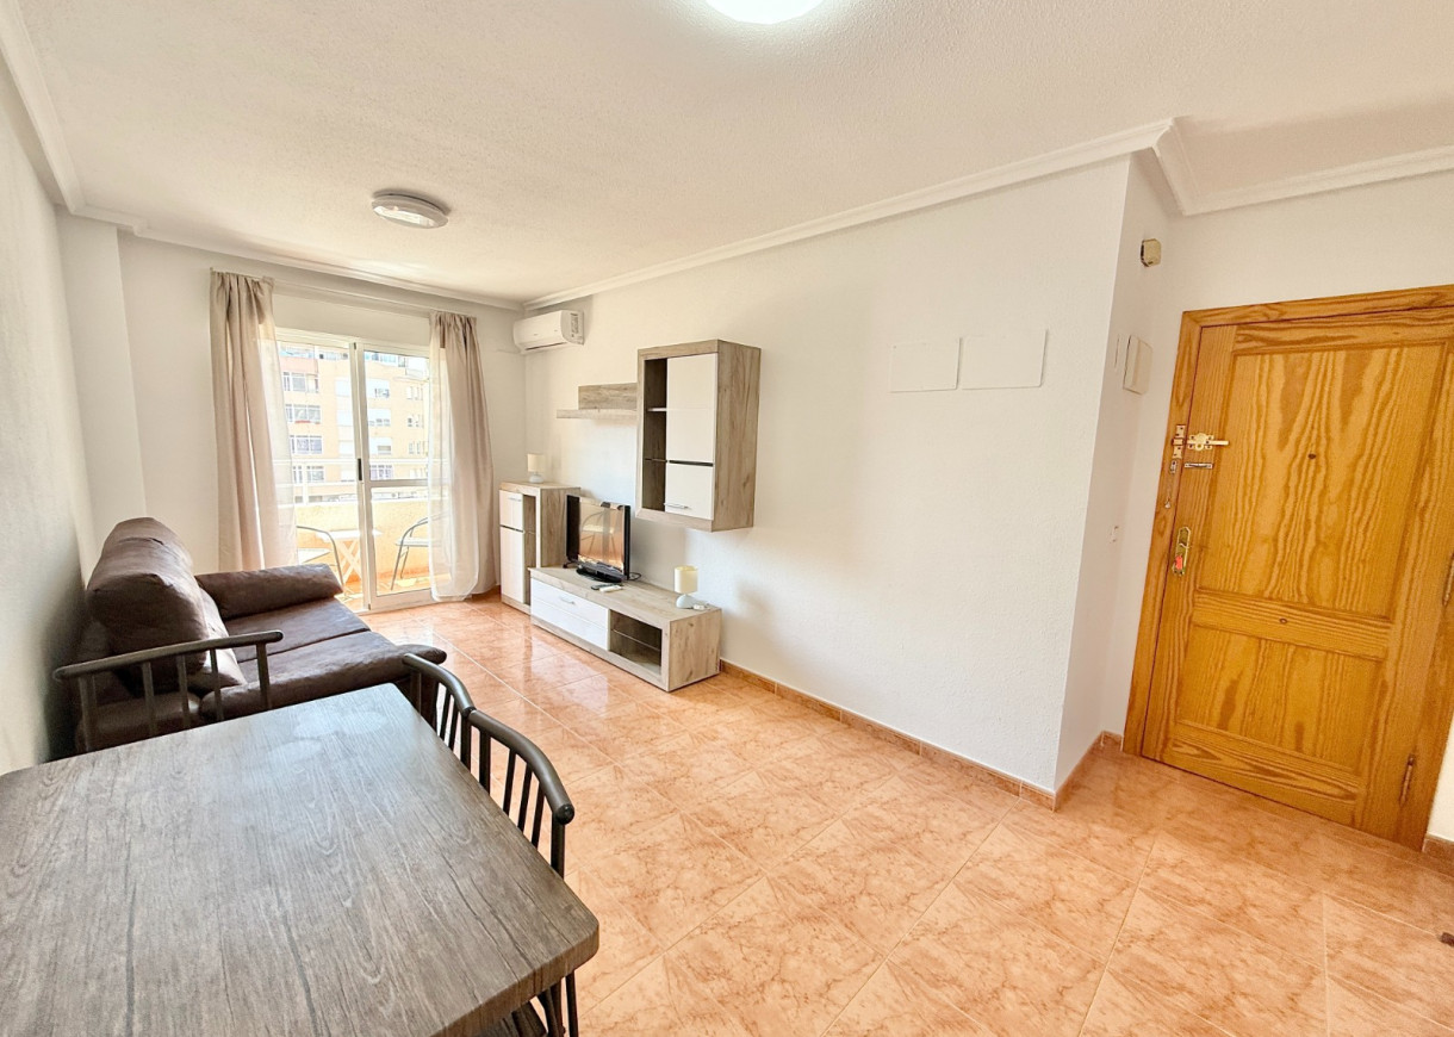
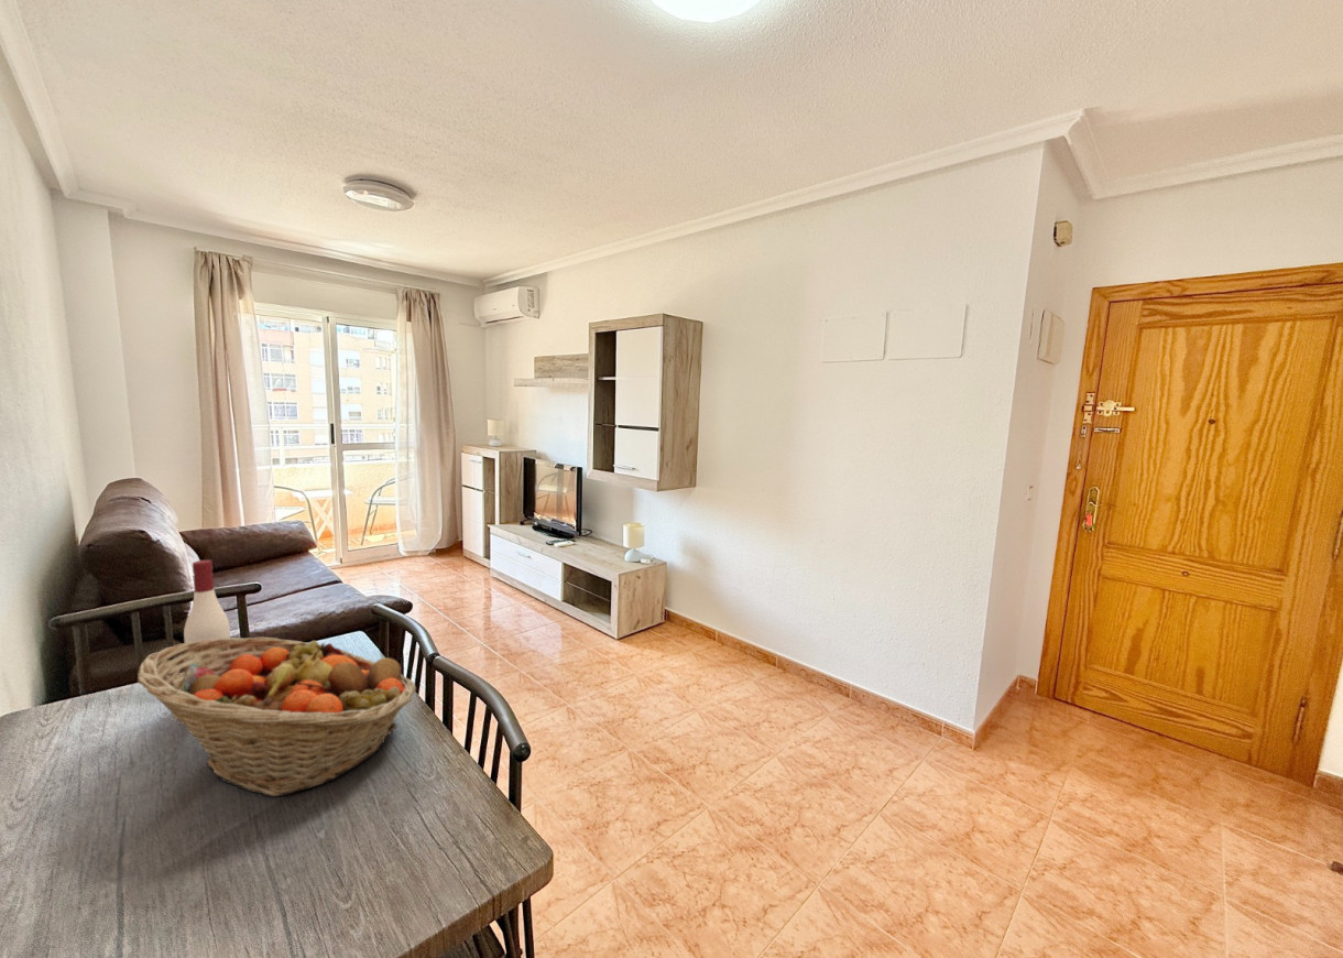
+ fruit basket [137,636,417,797]
+ alcohol [183,559,231,643]
